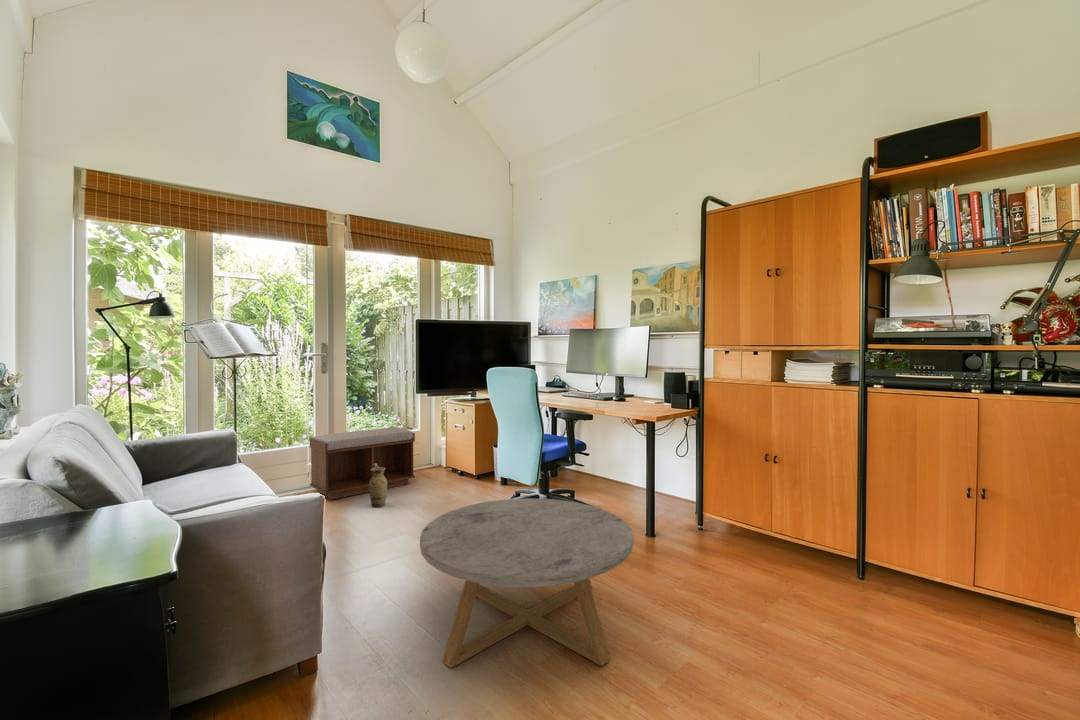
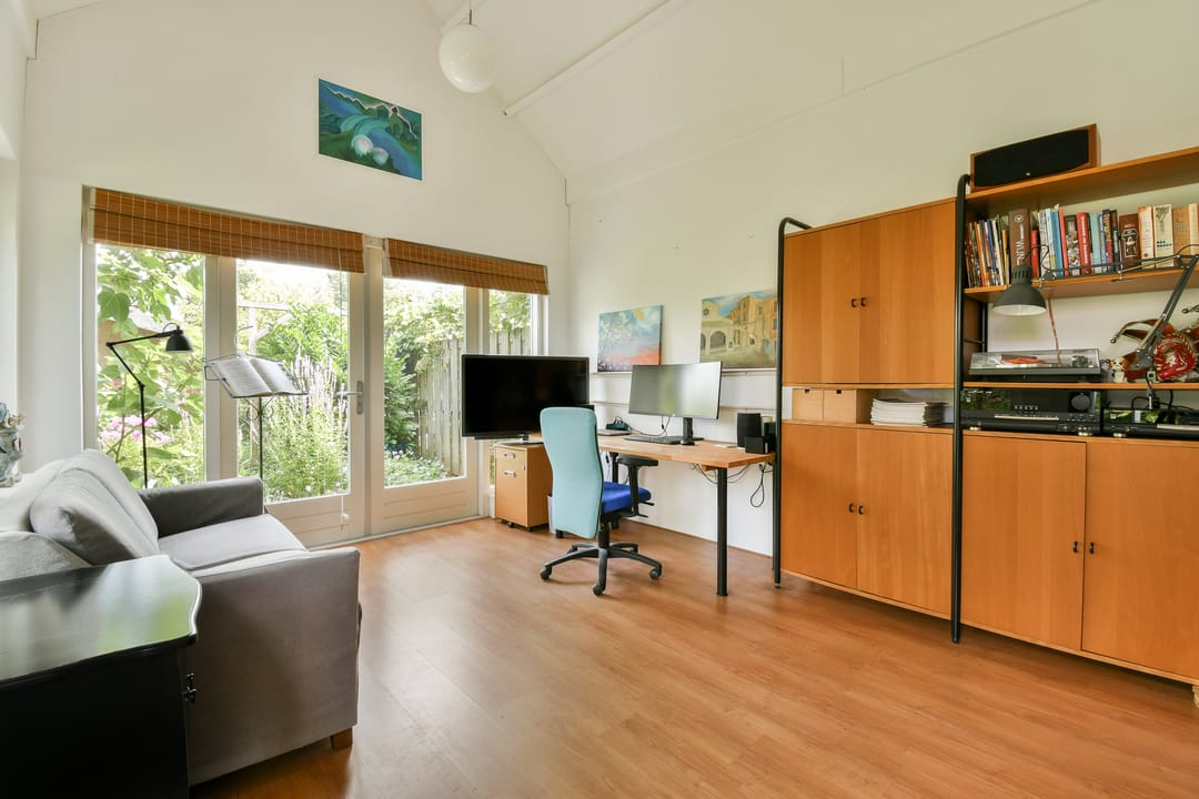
- bench [309,426,416,500]
- coffee table [419,497,635,669]
- ceramic jug [369,463,388,509]
